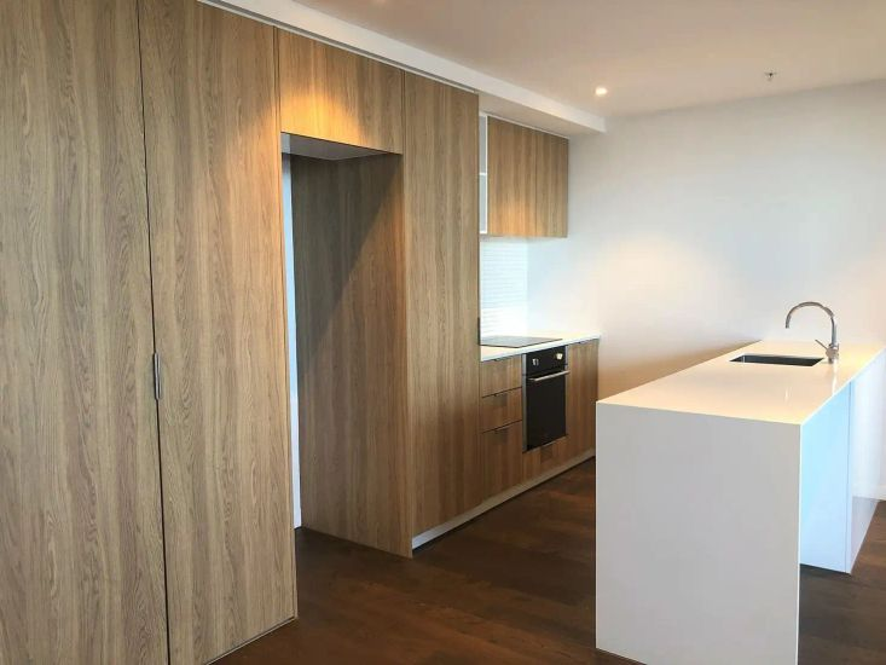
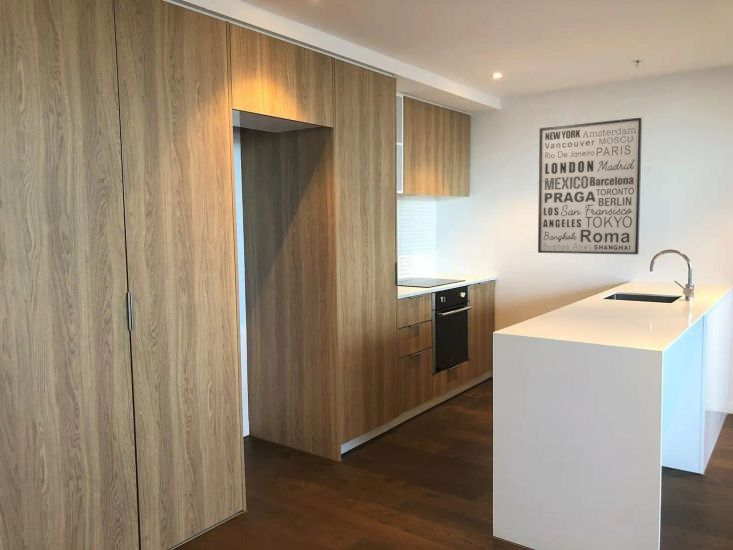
+ wall art [537,117,643,256]
